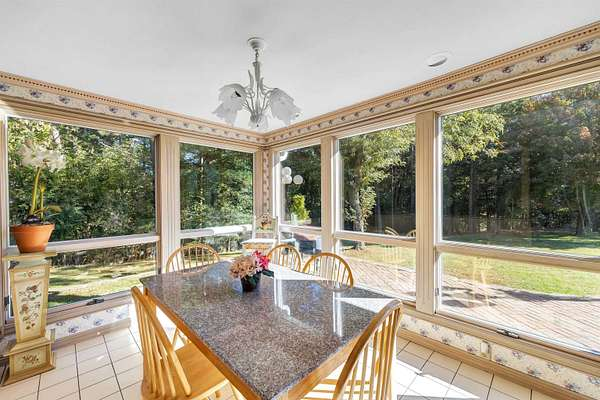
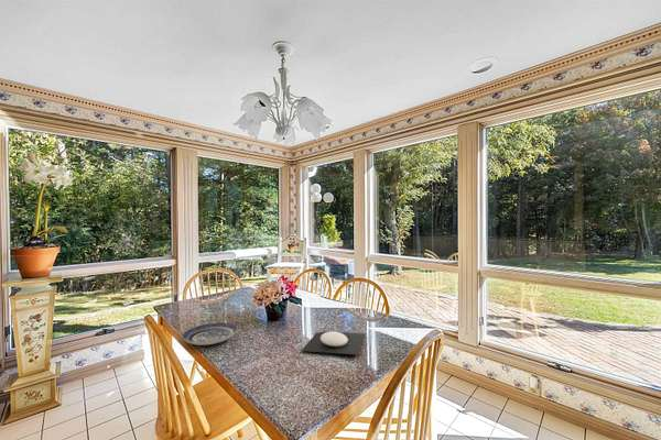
+ plate [181,321,239,346]
+ plate [301,330,367,355]
